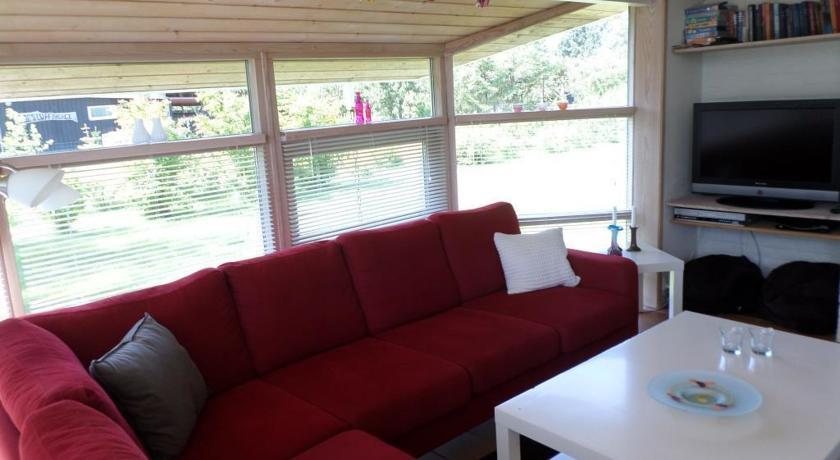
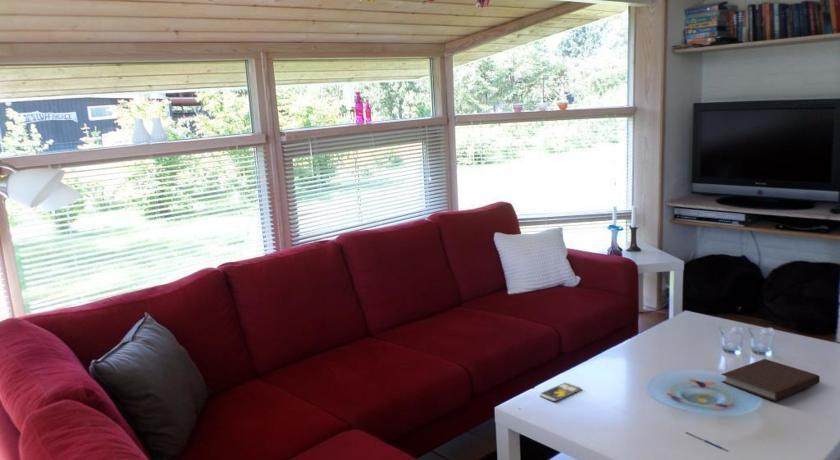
+ smartphone [538,381,582,402]
+ notebook [720,358,821,402]
+ pen [684,431,729,452]
